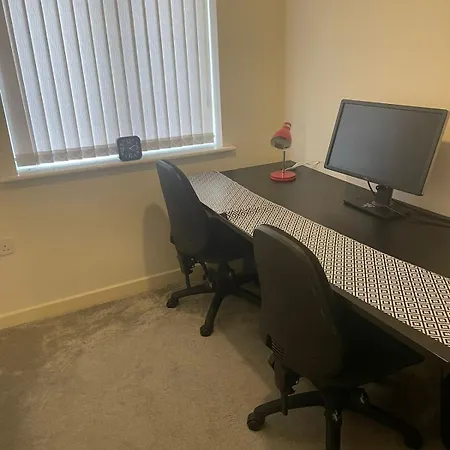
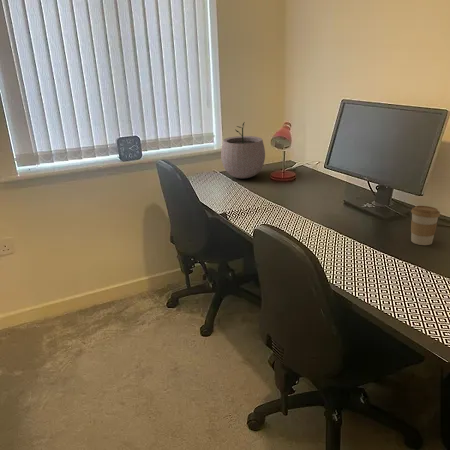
+ plant pot [220,121,266,179]
+ coffee cup [410,205,441,246]
